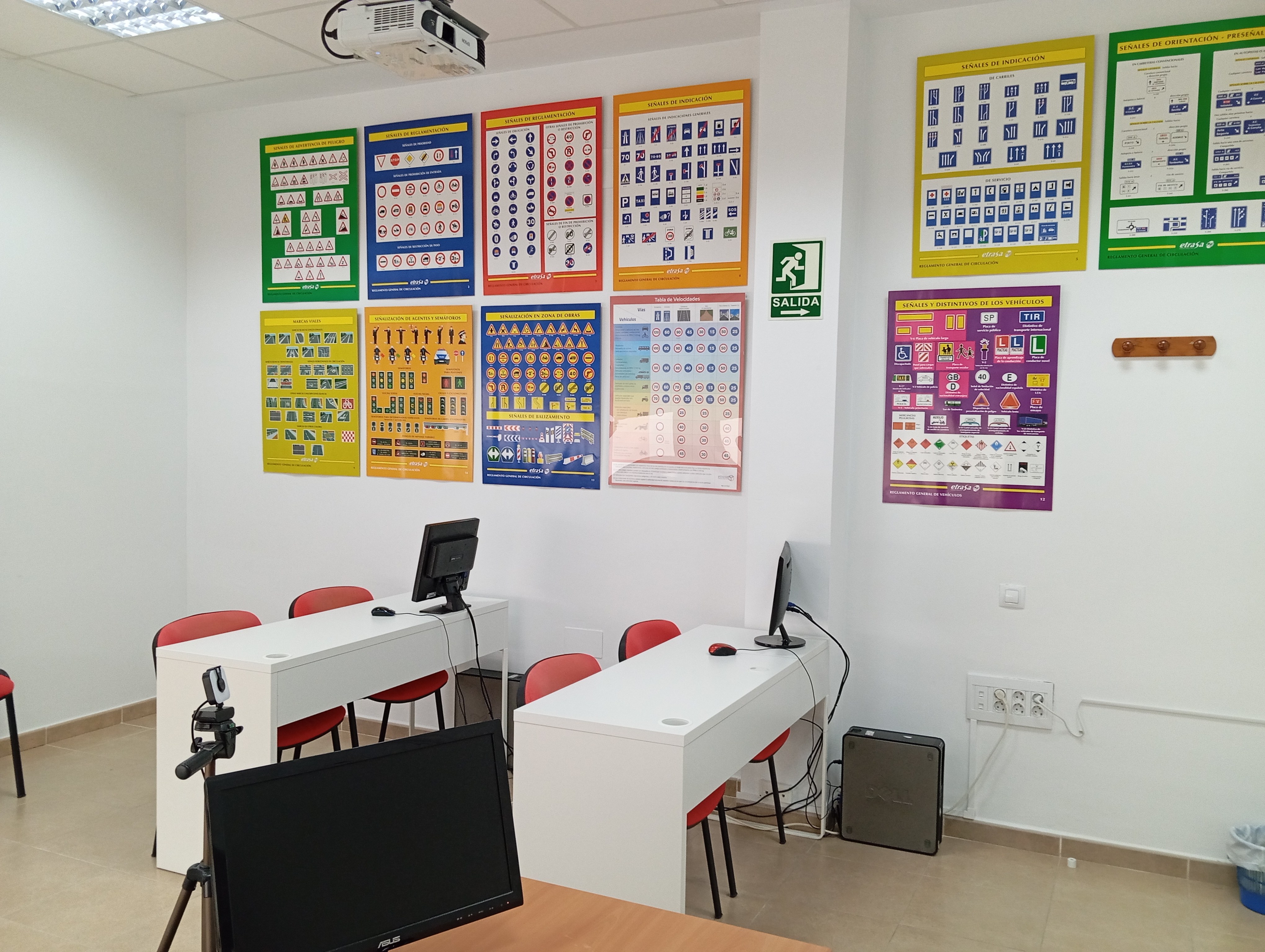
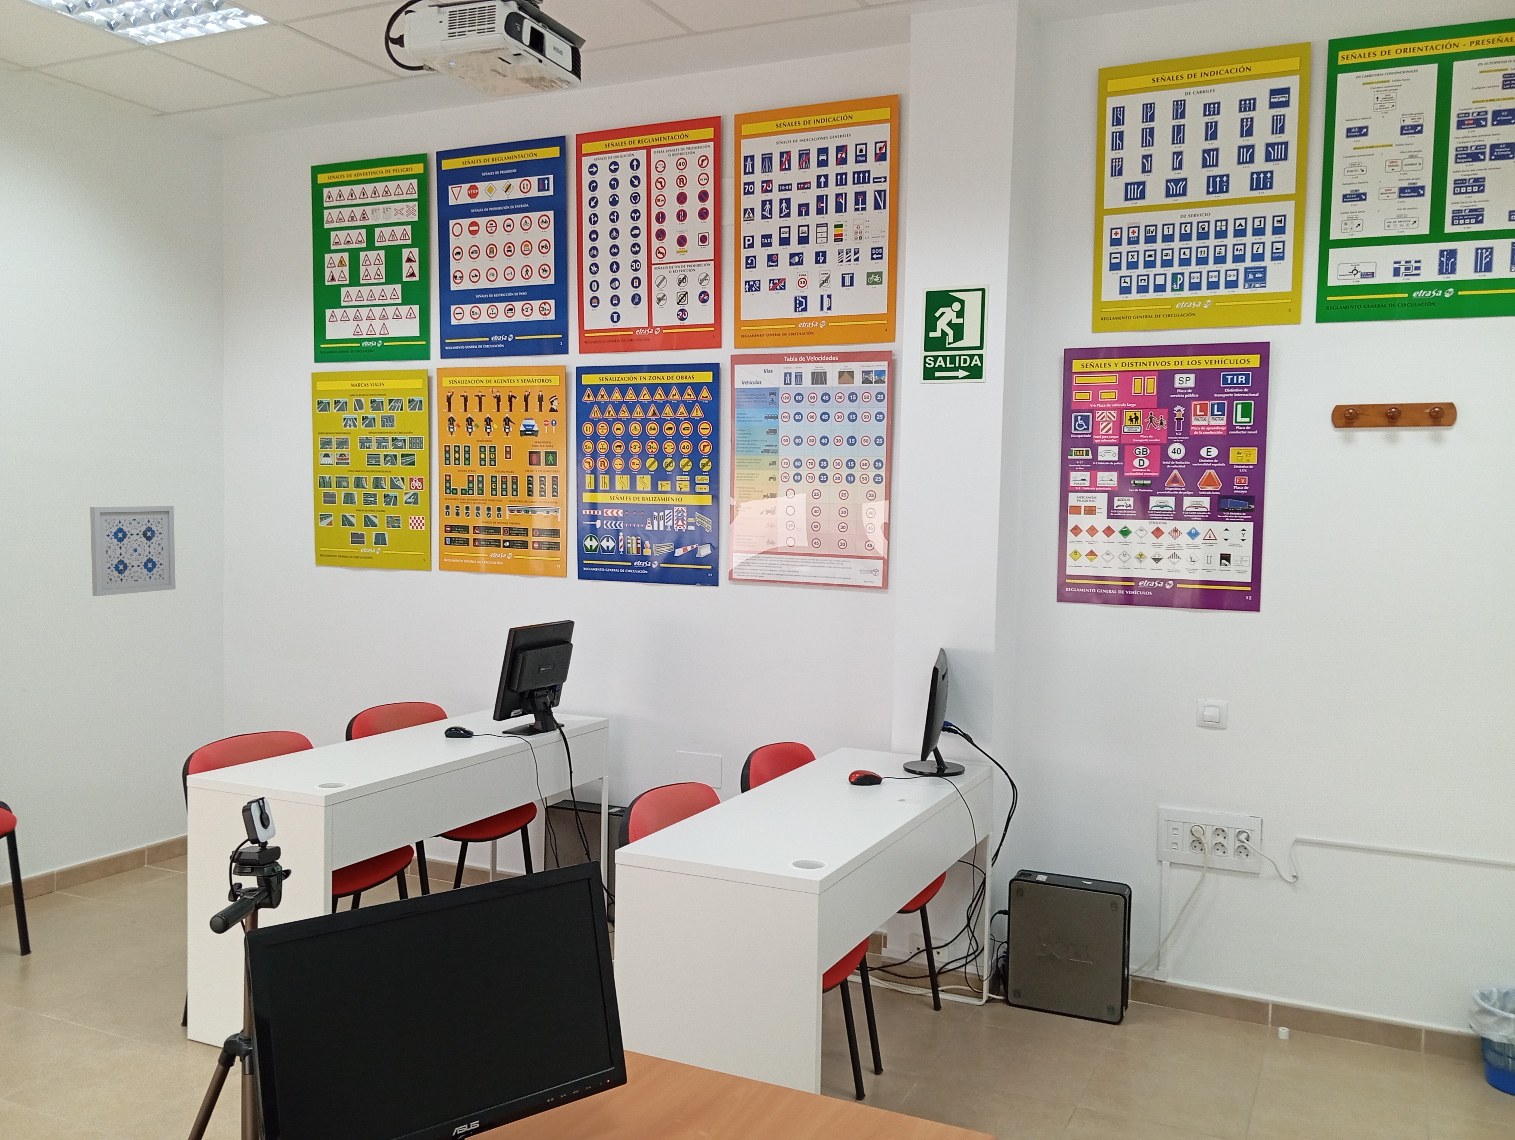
+ wall art [90,505,176,596]
